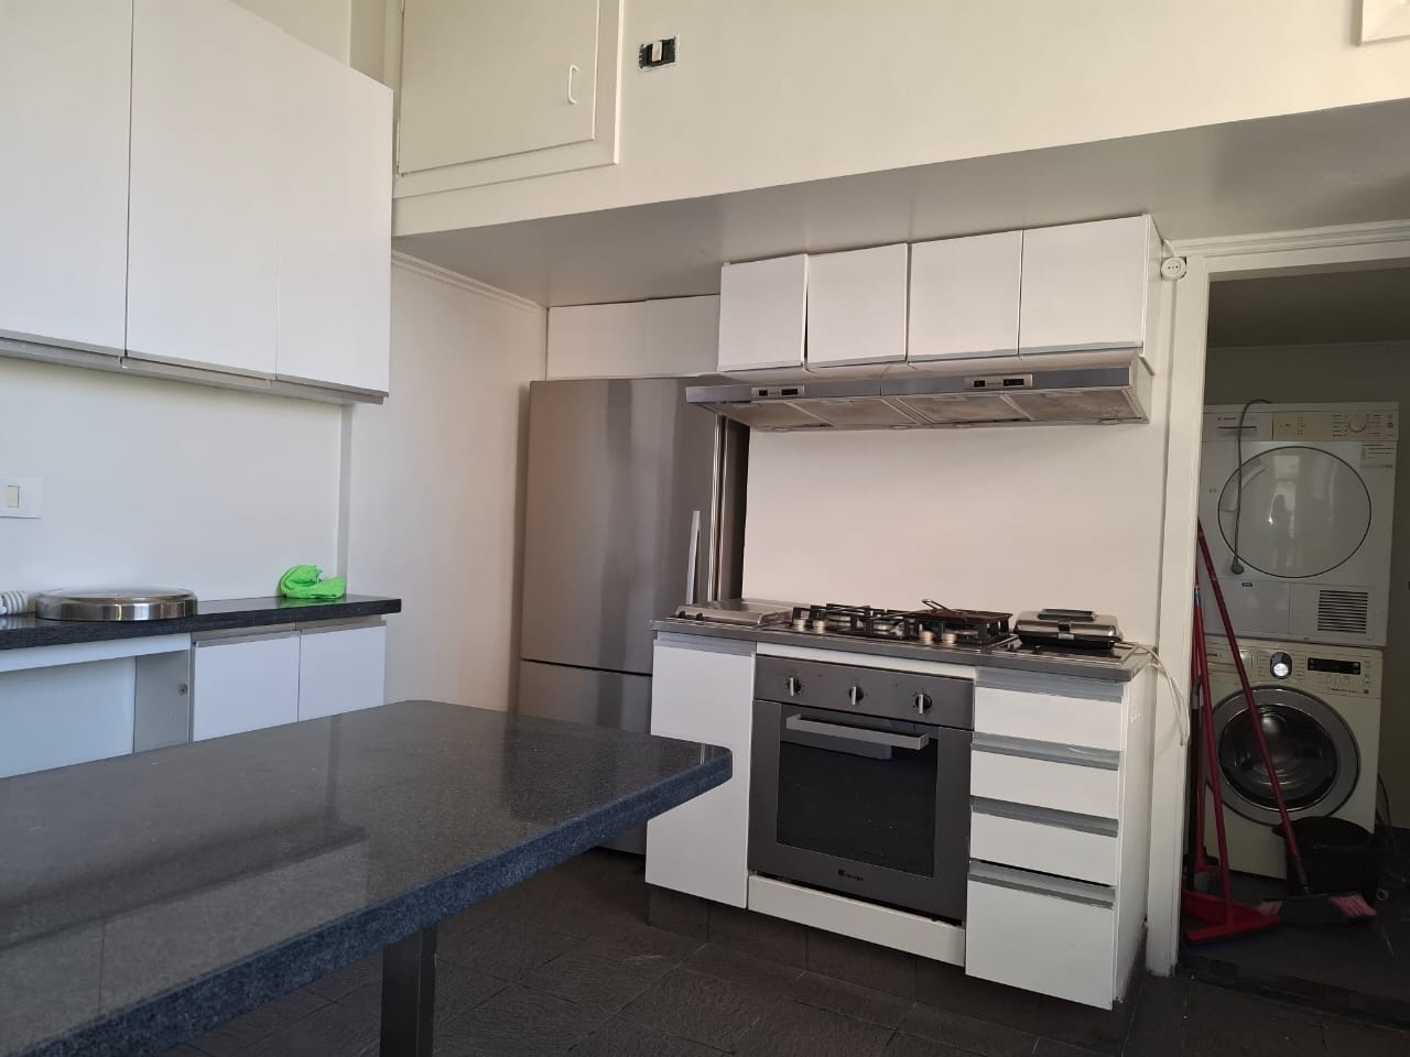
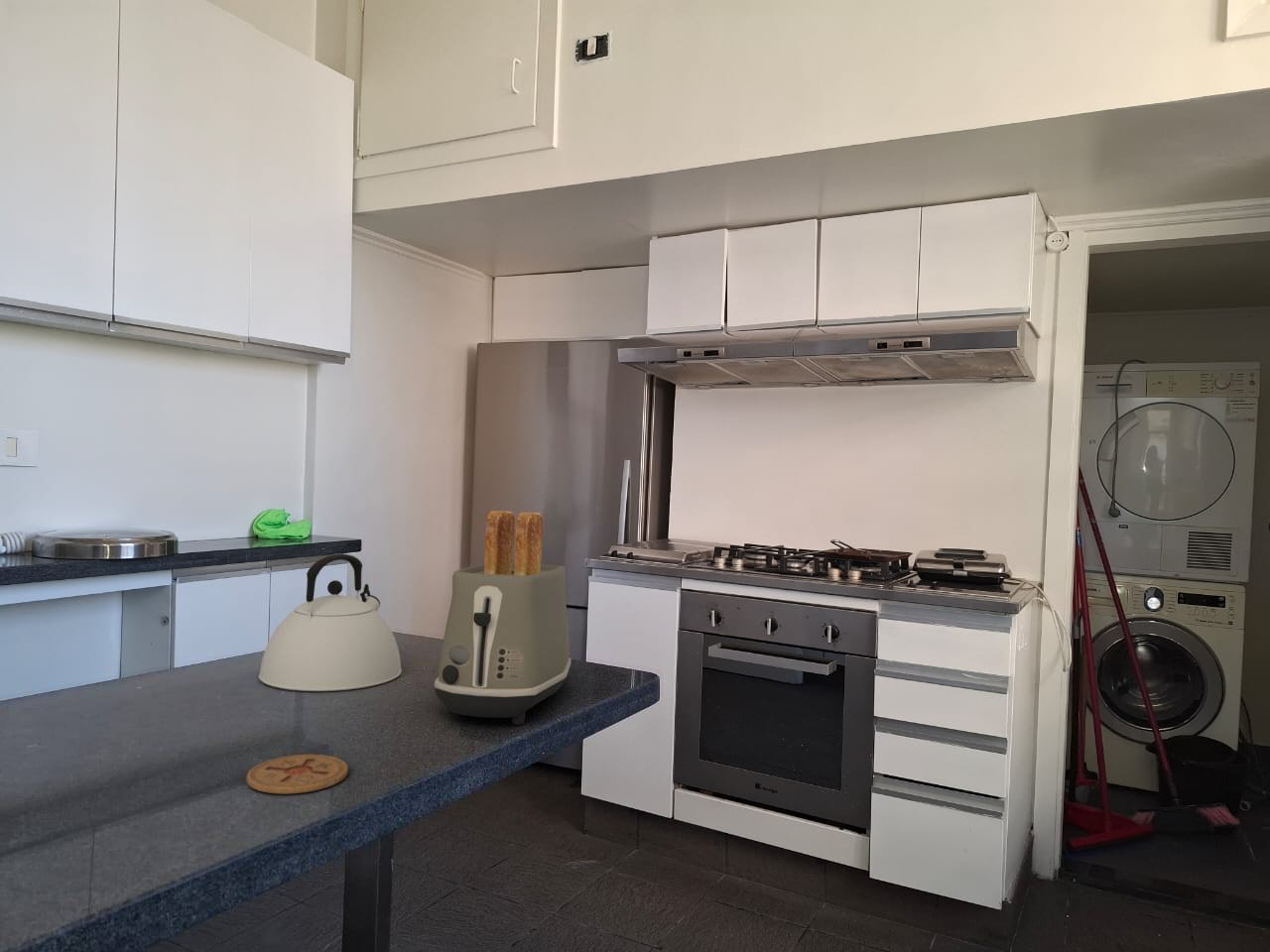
+ kettle [258,553,403,692]
+ coaster [246,754,349,795]
+ toaster [434,510,572,726]
